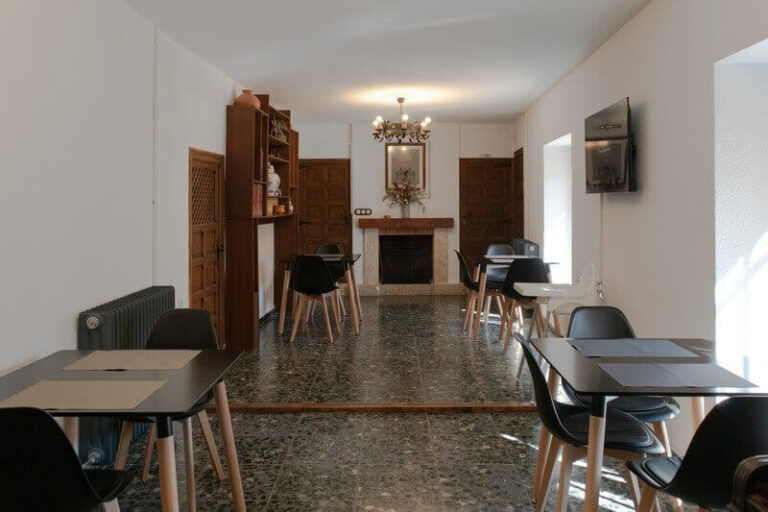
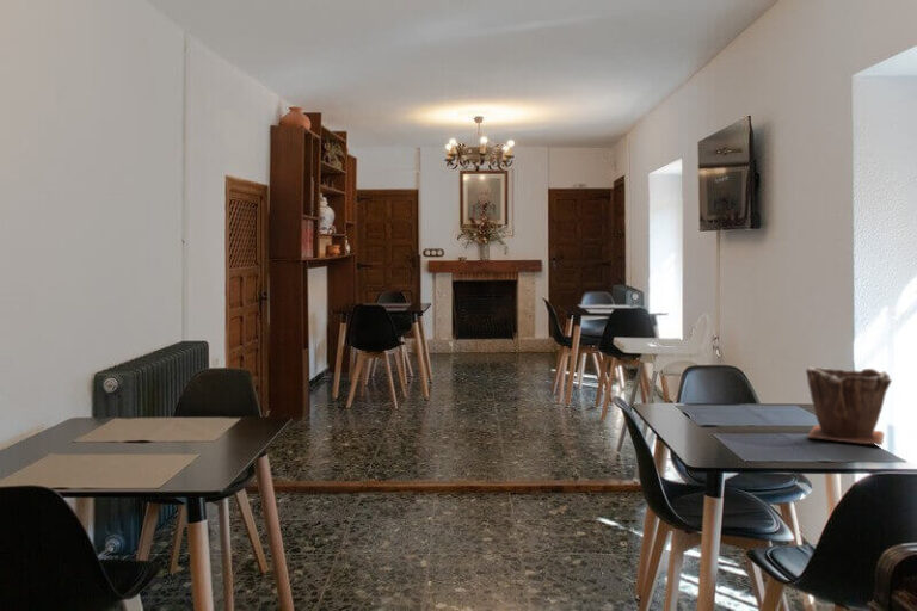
+ plant pot [805,366,893,446]
